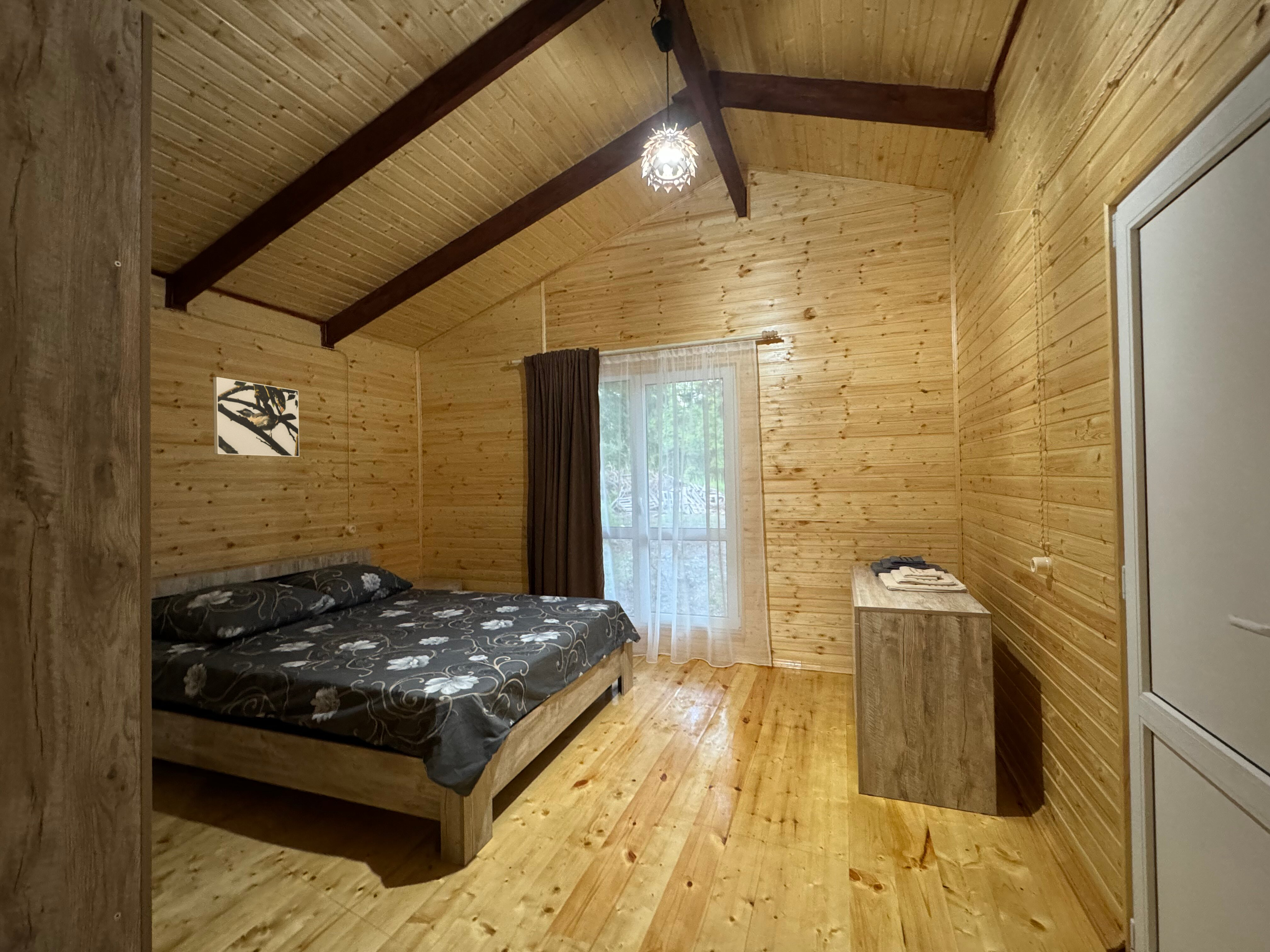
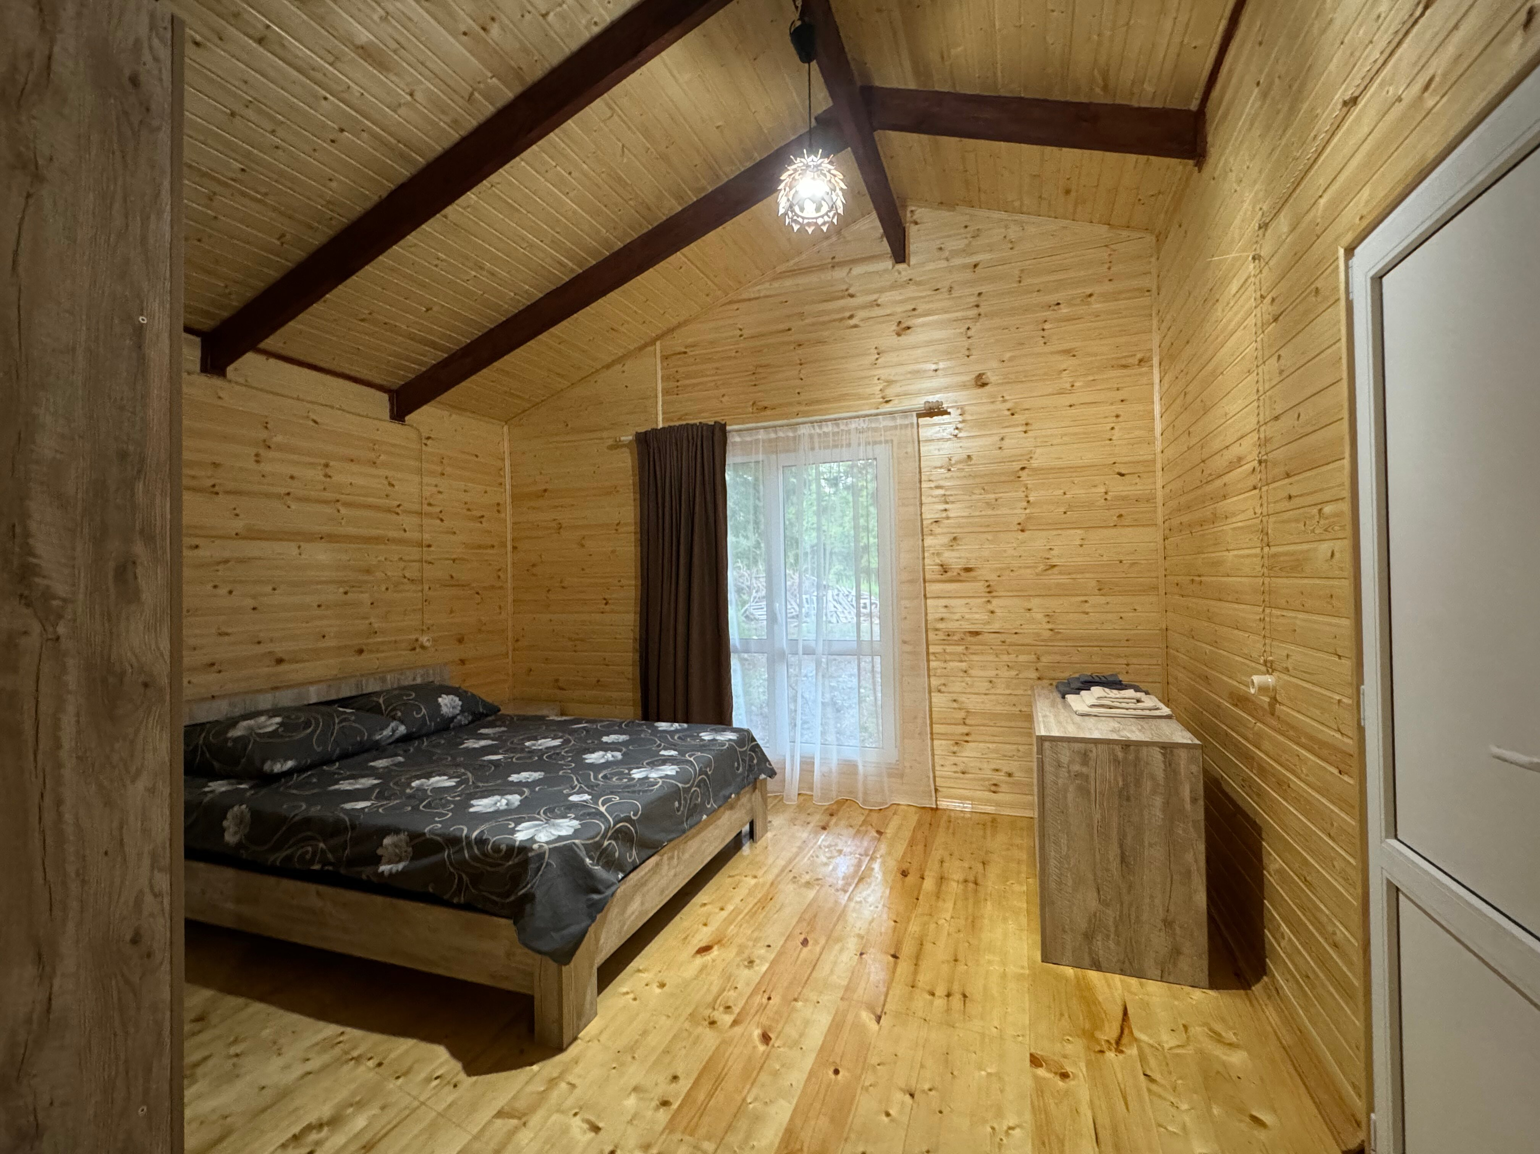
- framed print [213,377,300,457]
